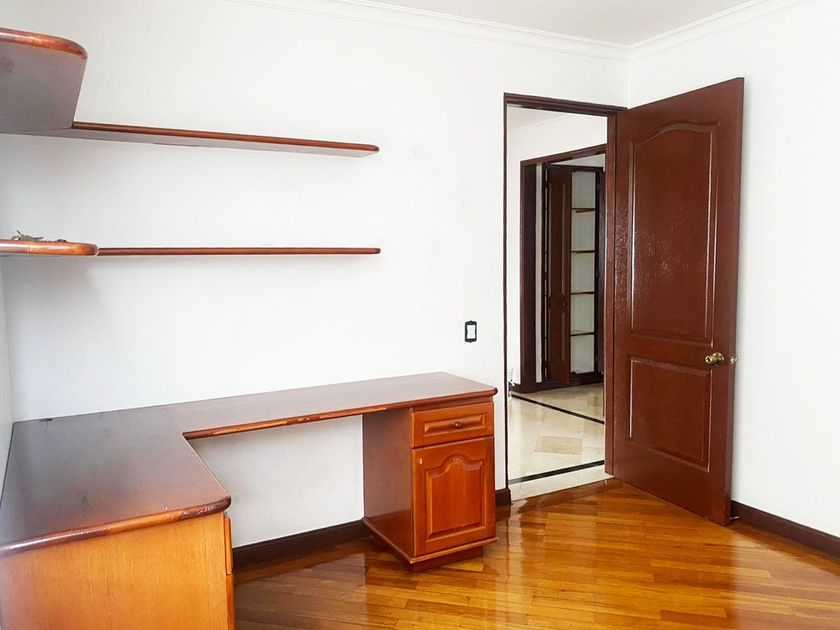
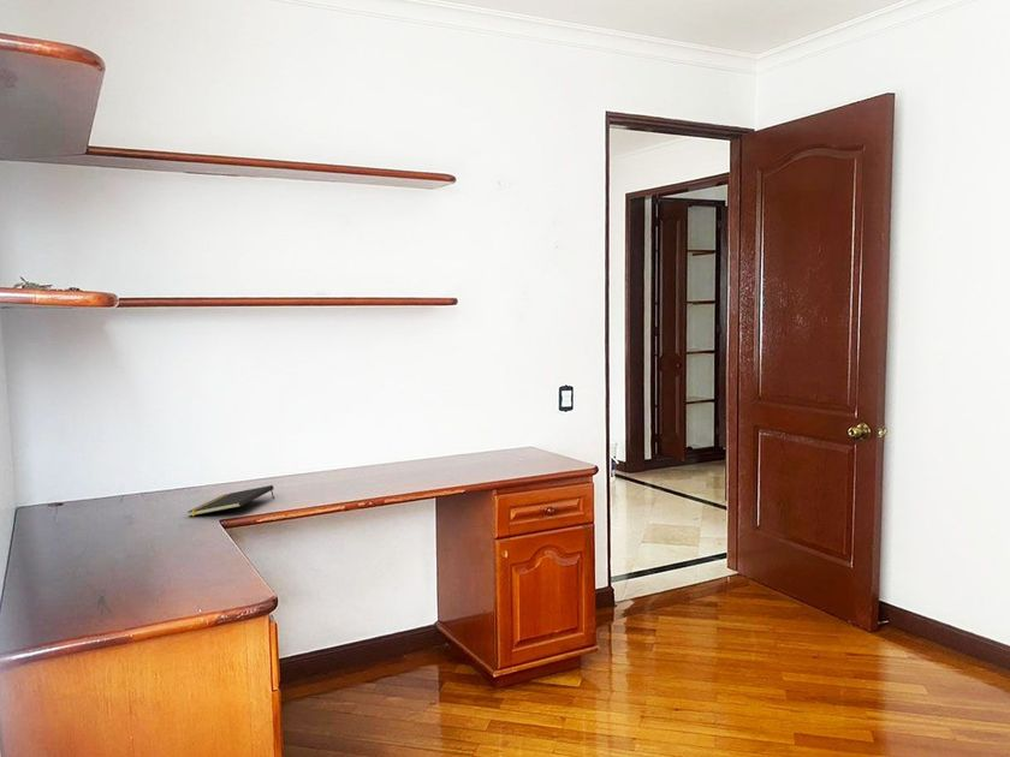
+ notepad [188,484,275,518]
